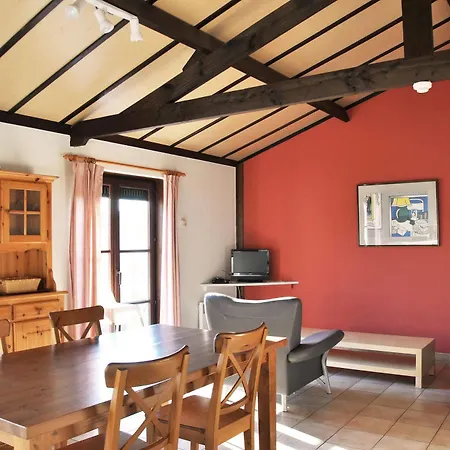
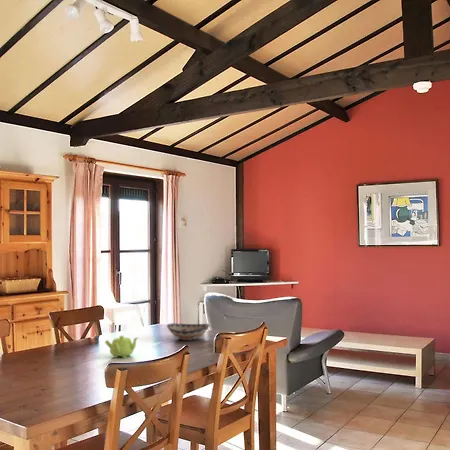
+ decorative bowl [165,322,211,341]
+ teapot [104,335,140,359]
